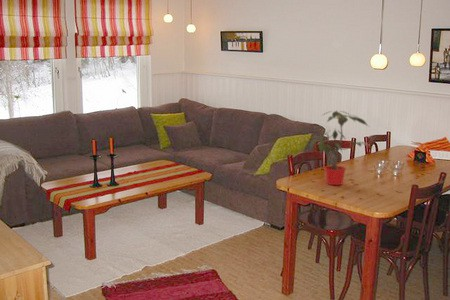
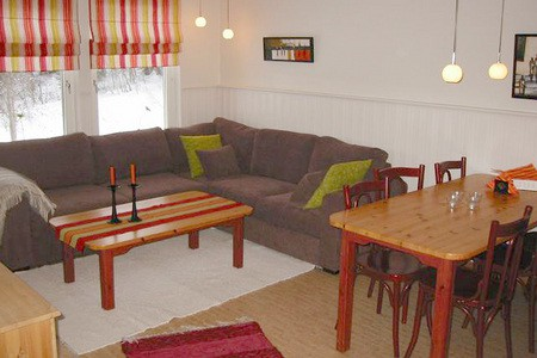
- potted plant [308,109,370,186]
